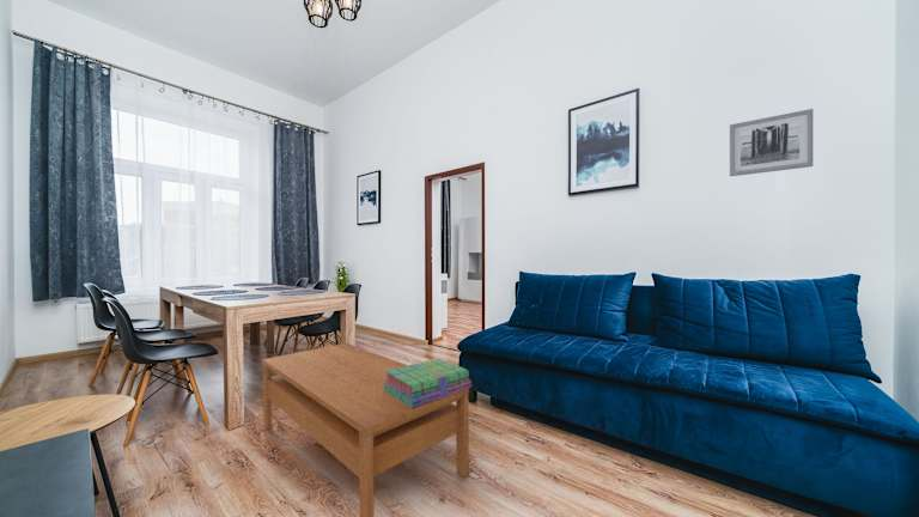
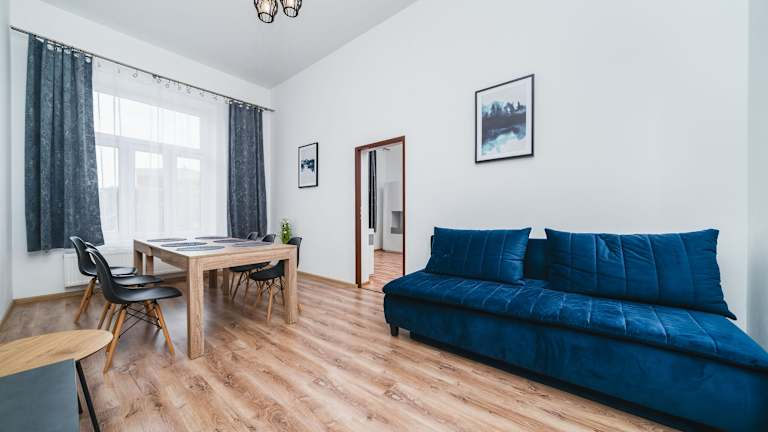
- wall art [729,108,814,177]
- coffee table [261,342,470,517]
- stack of books [383,358,473,408]
